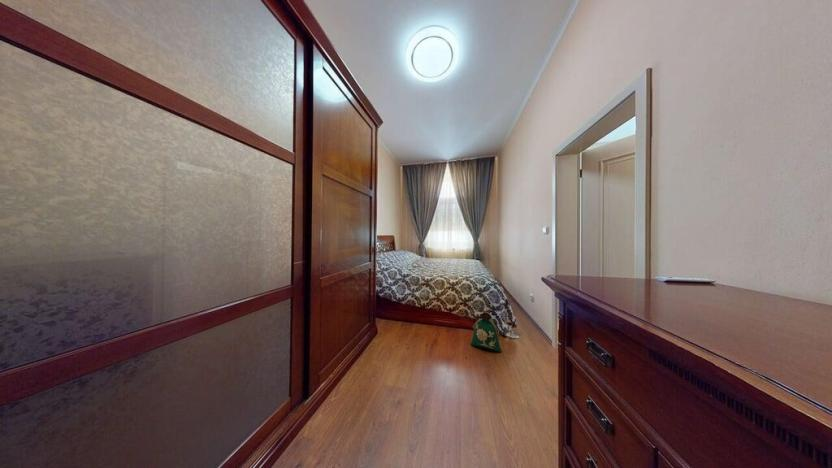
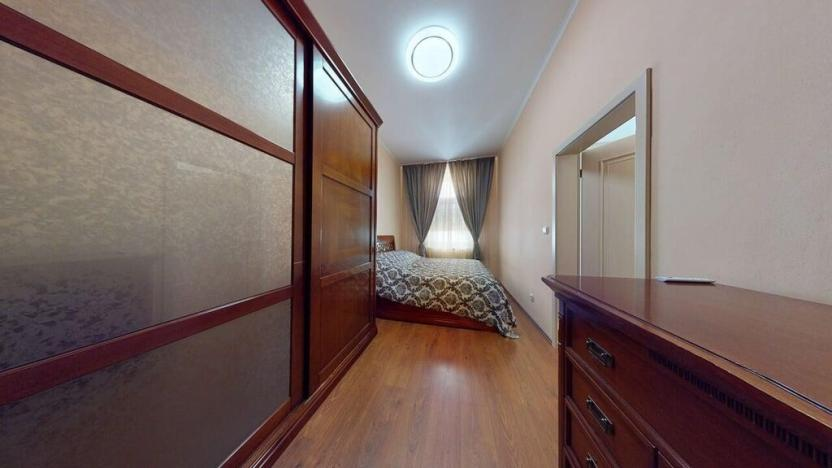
- bag [470,312,502,353]
